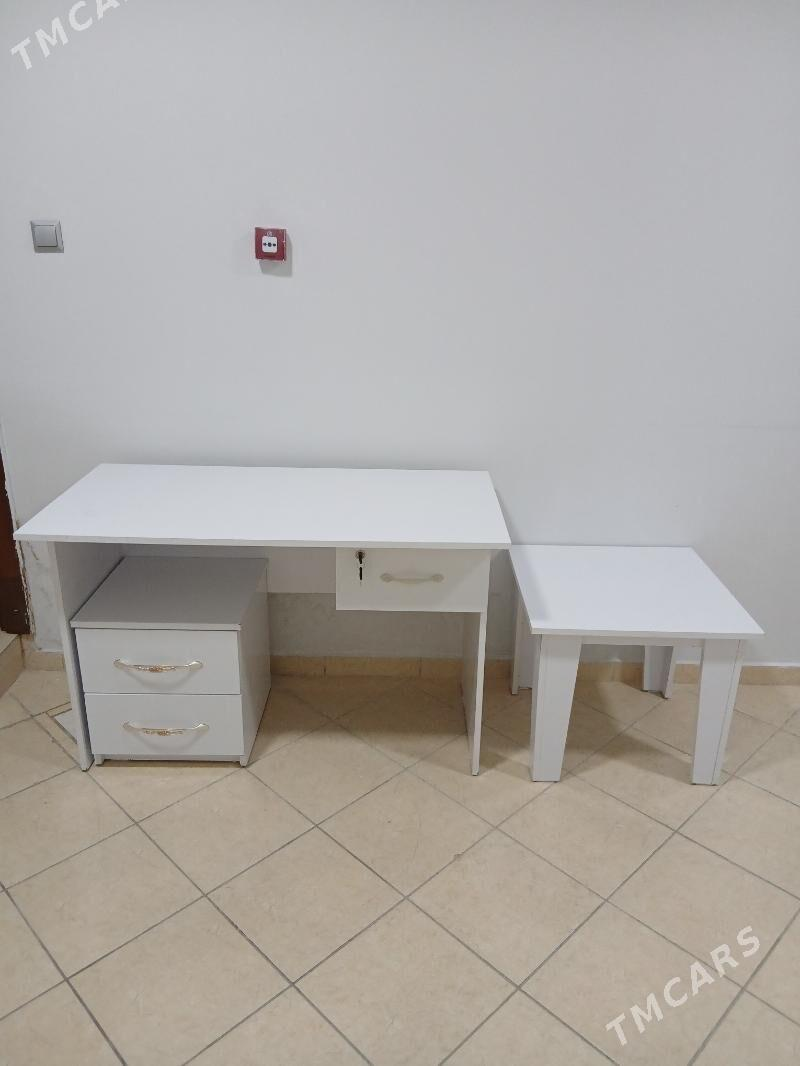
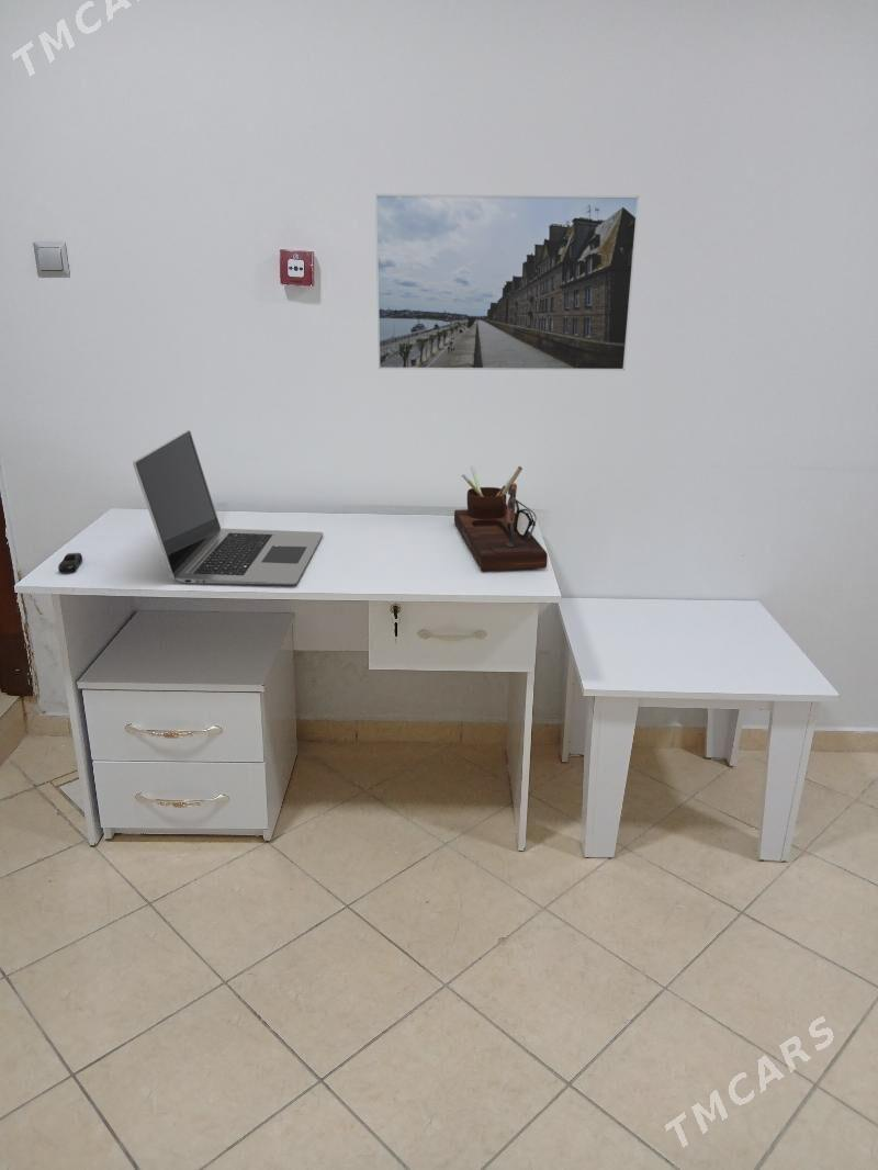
+ computer mouse [57,552,83,574]
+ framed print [374,193,640,372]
+ desk organizer [453,464,549,572]
+ laptop [132,429,324,586]
